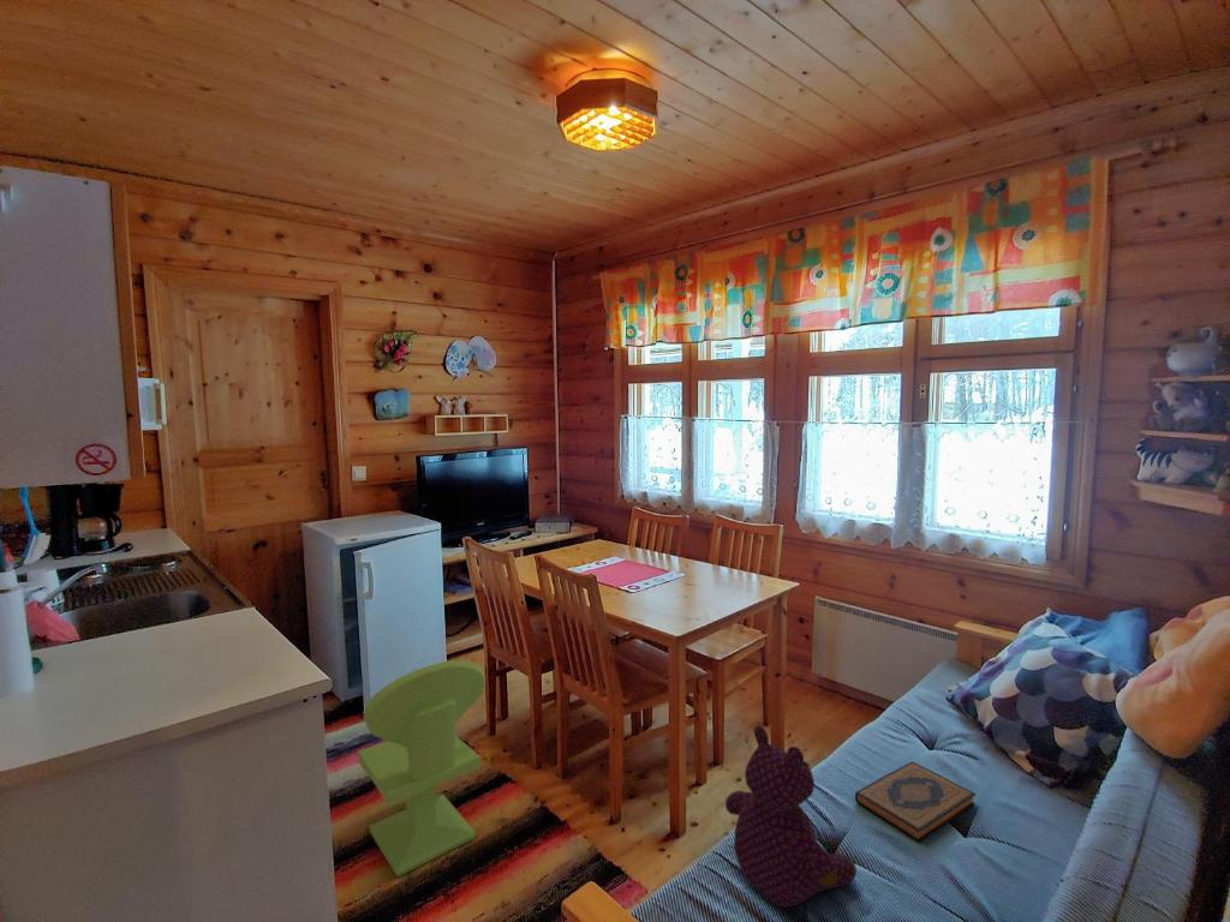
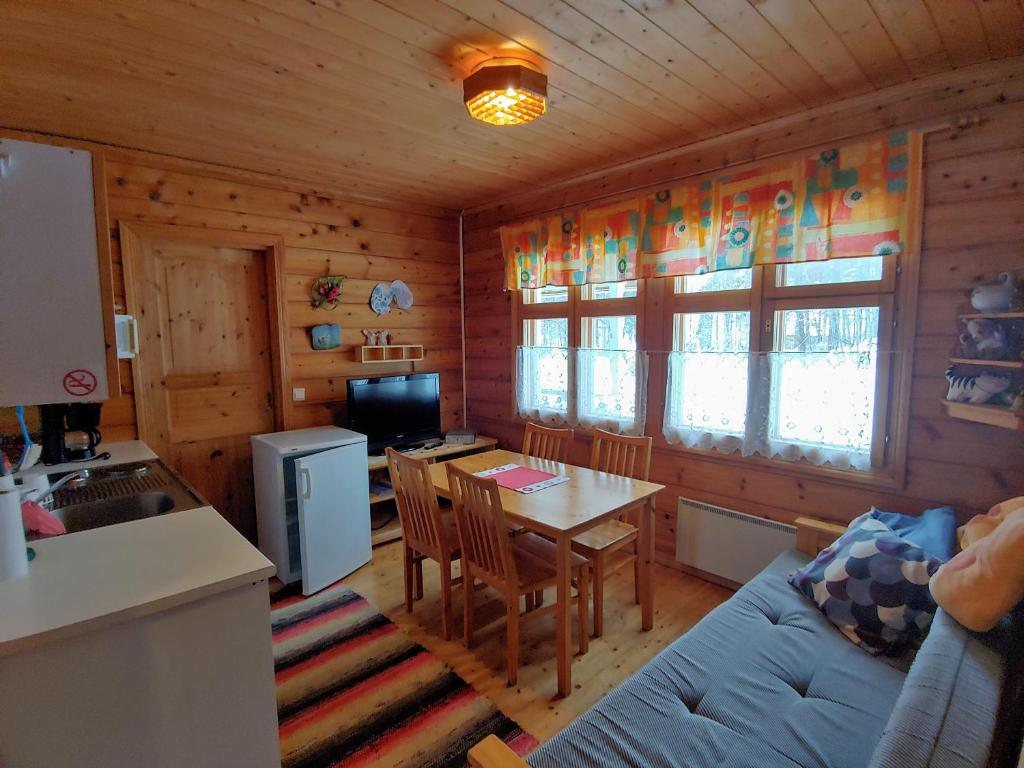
- teddy bear [724,725,858,909]
- hardback book [854,760,977,843]
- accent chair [357,659,486,879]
